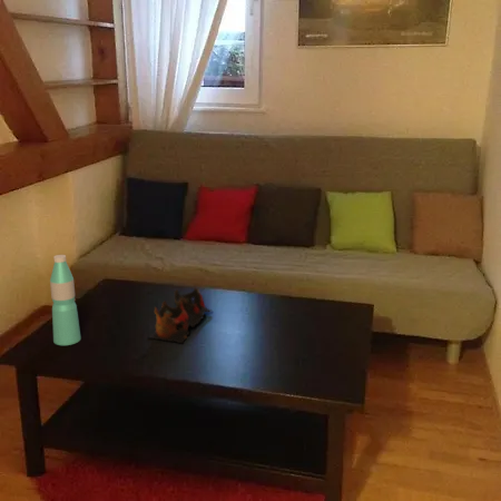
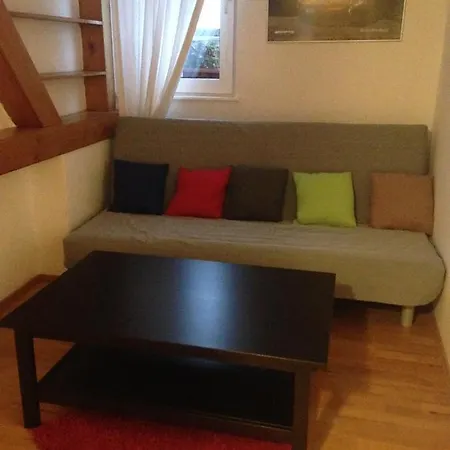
- decorative bowl [147,286,214,344]
- water bottle [49,254,82,346]
